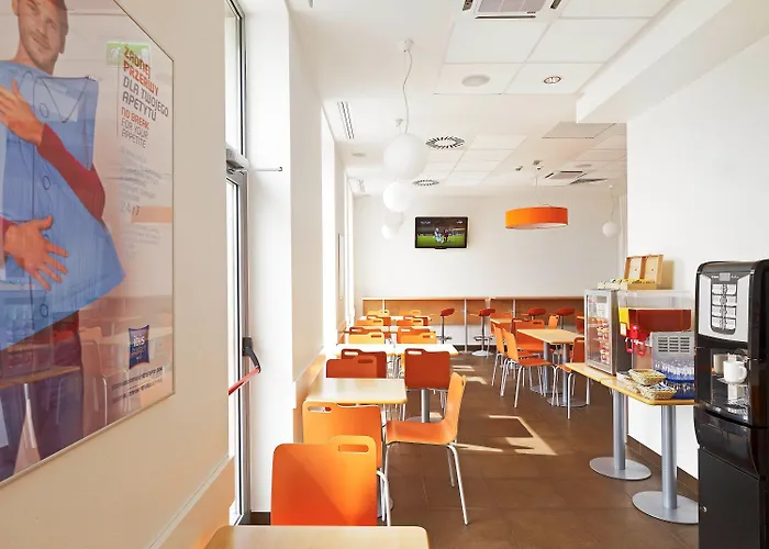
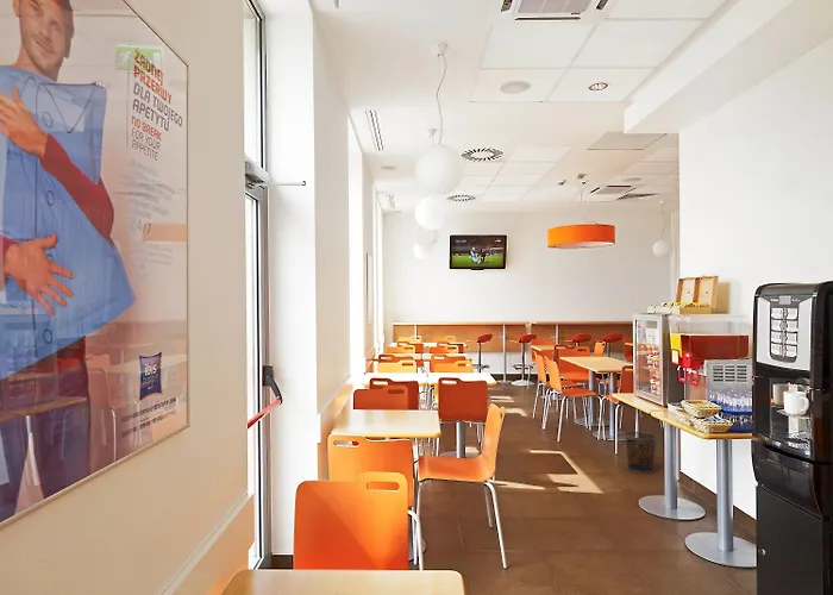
+ waste bin [622,431,659,475]
